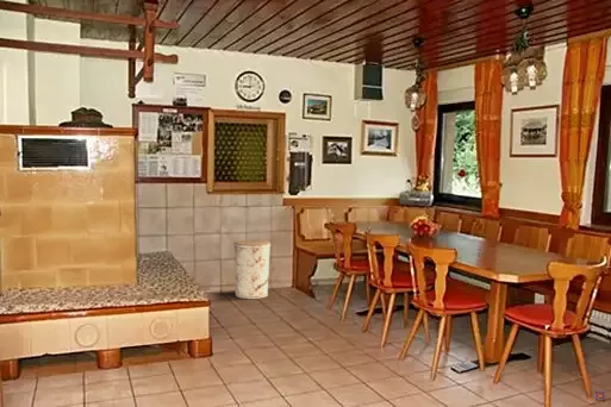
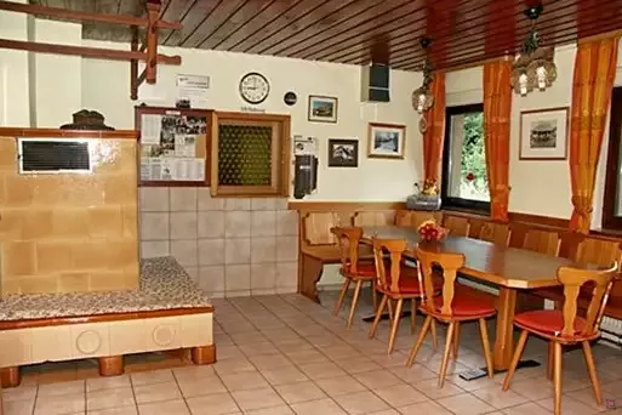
- trash can [232,238,272,300]
